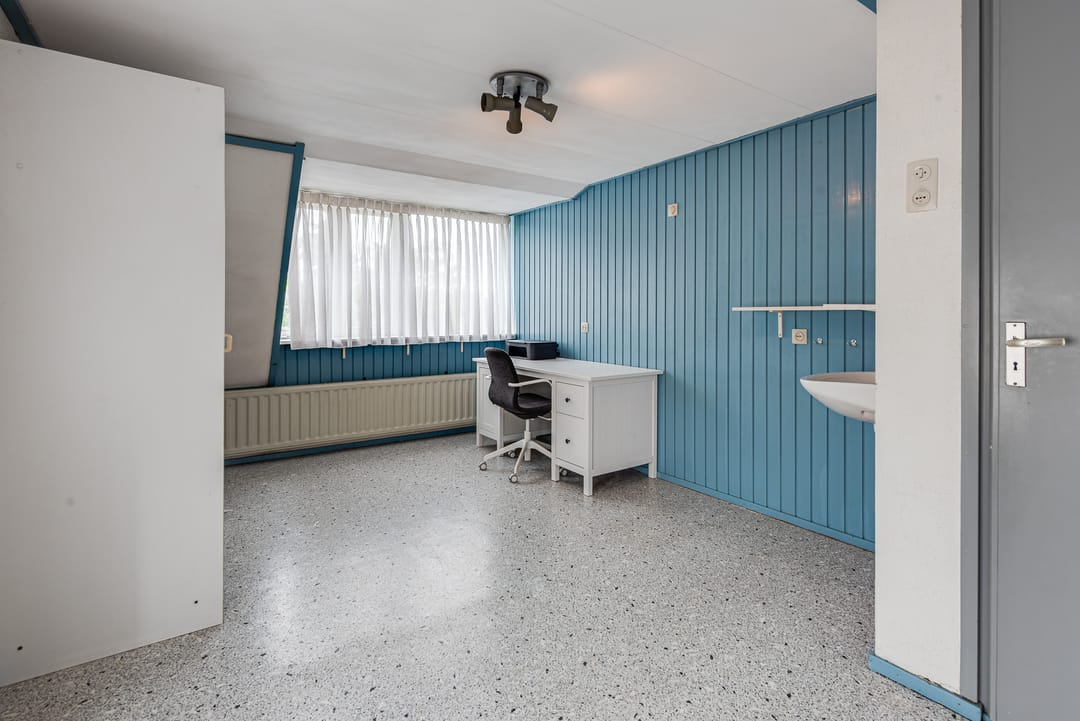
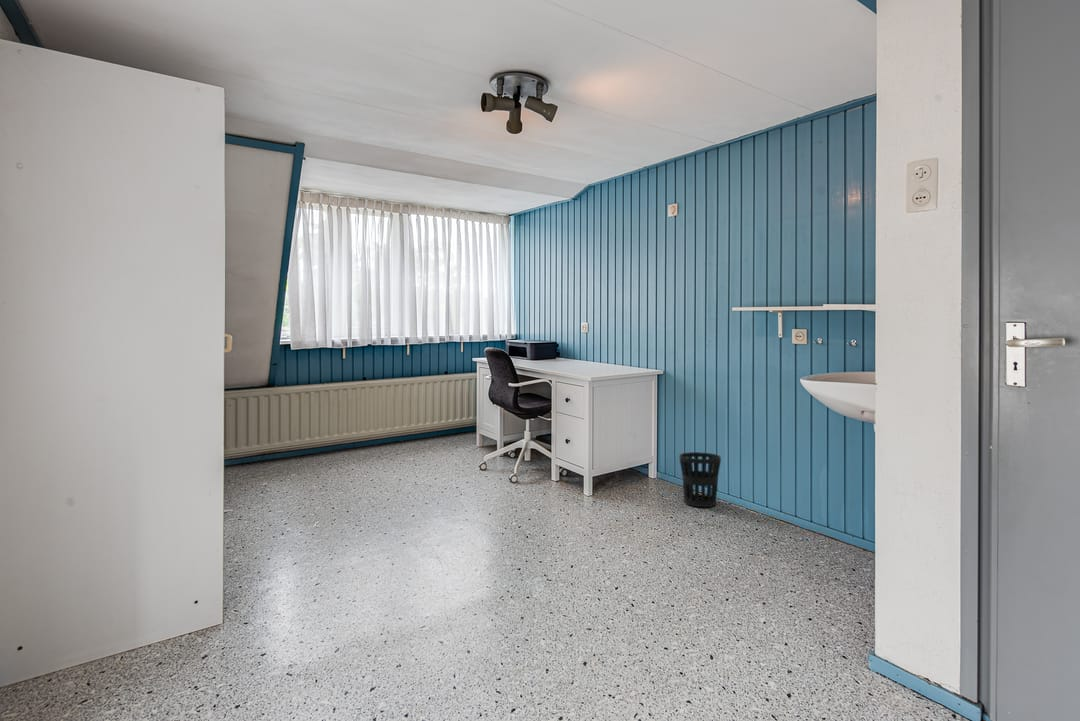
+ wastebasket [679,451,722,508]
